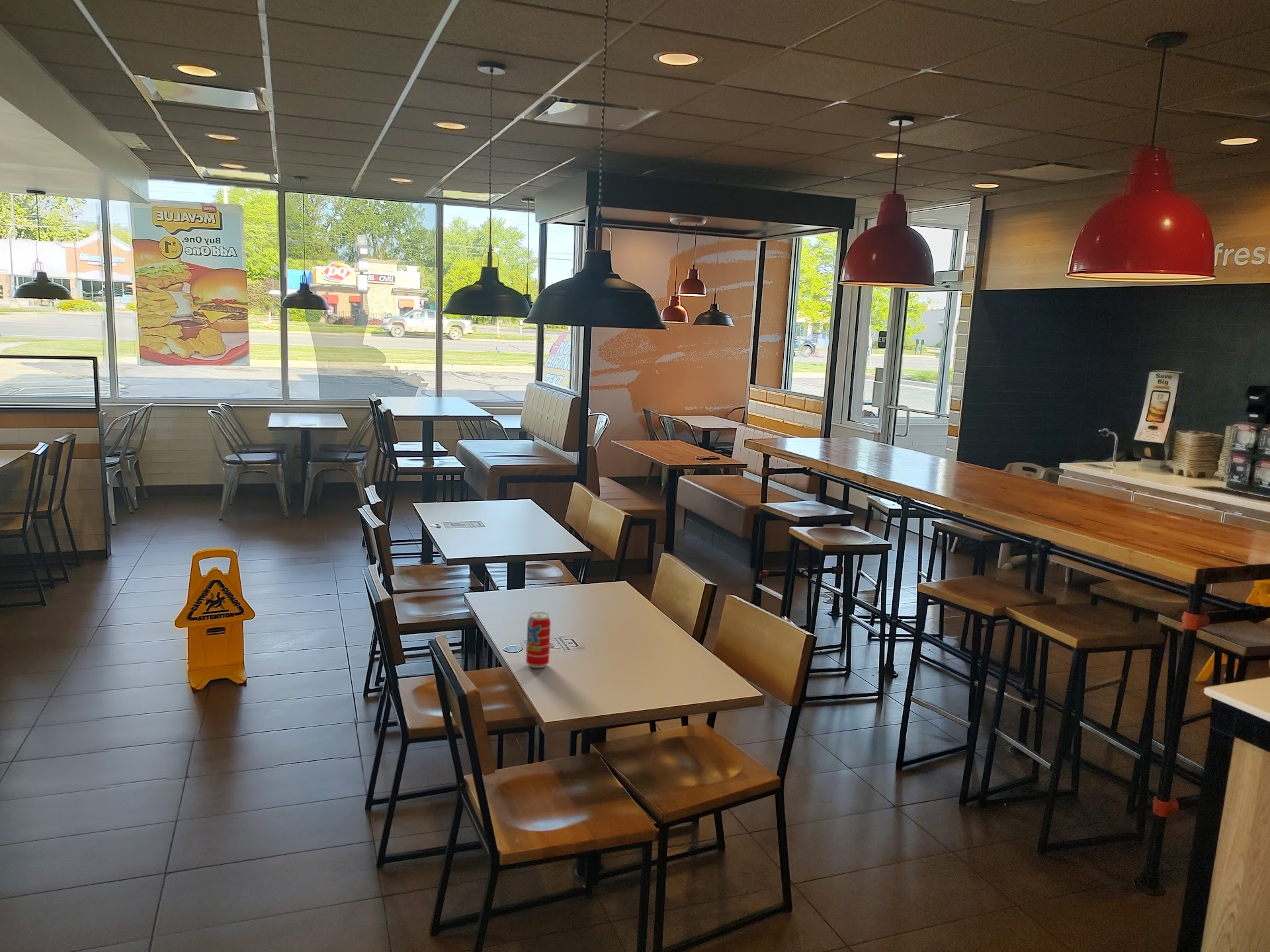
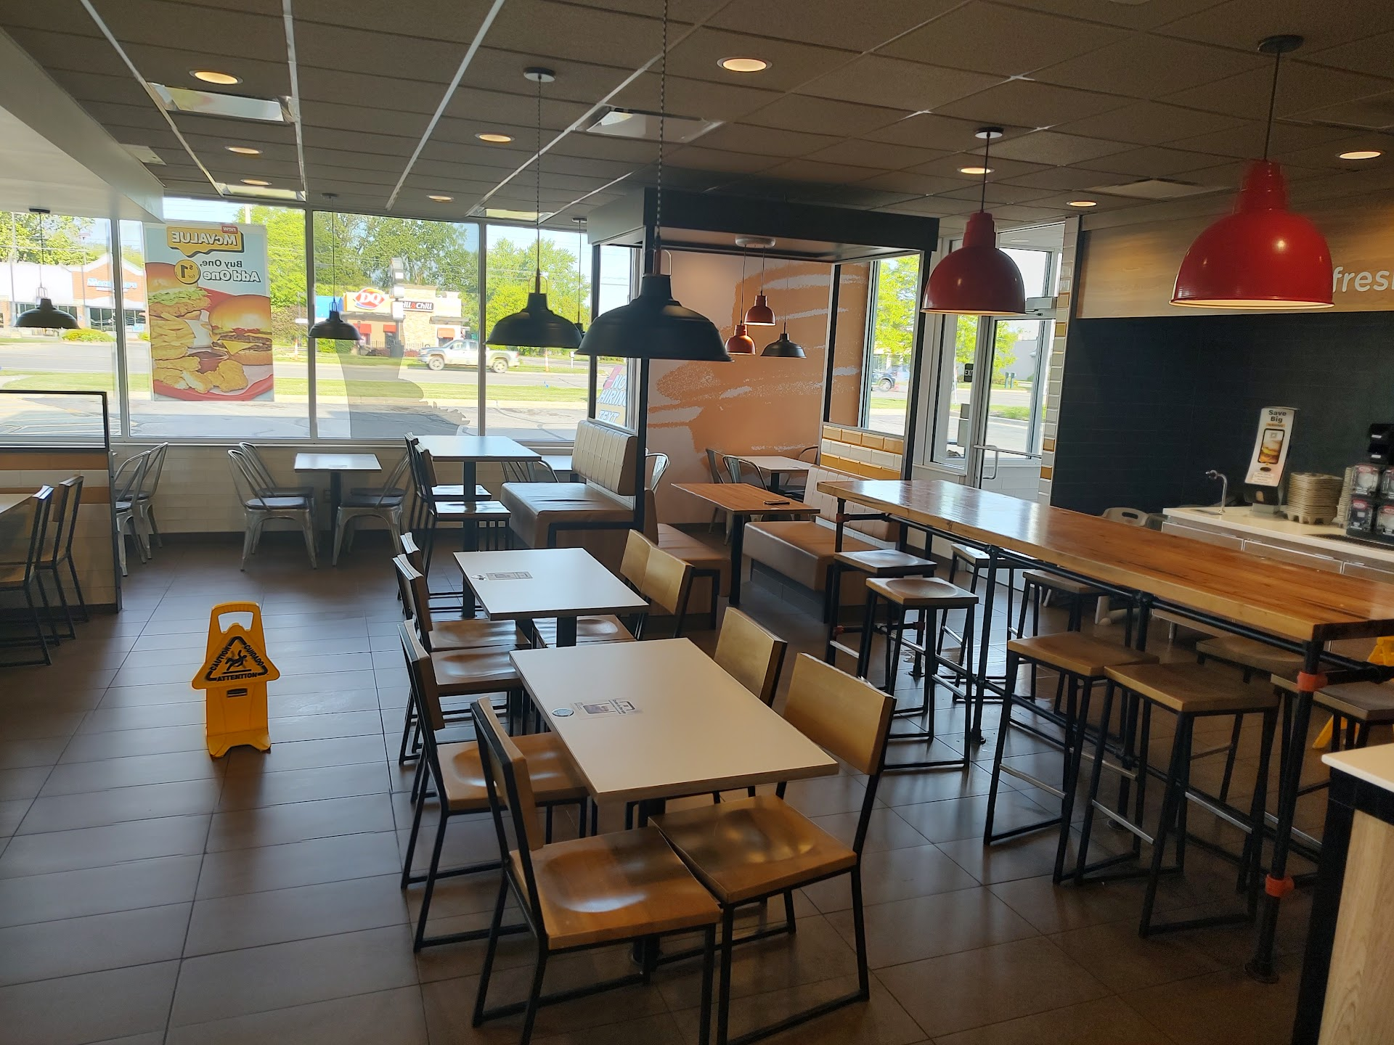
- beverage can [525,612,551,669]
